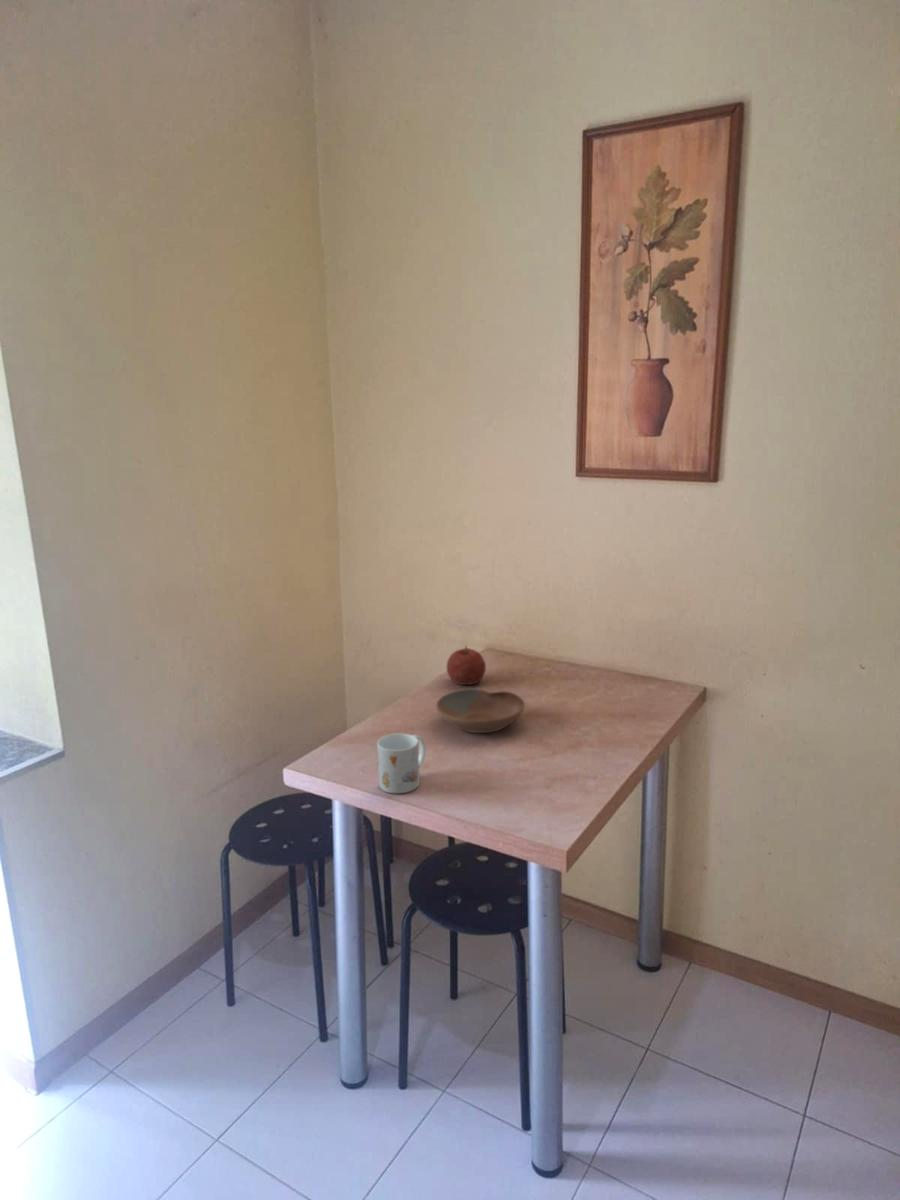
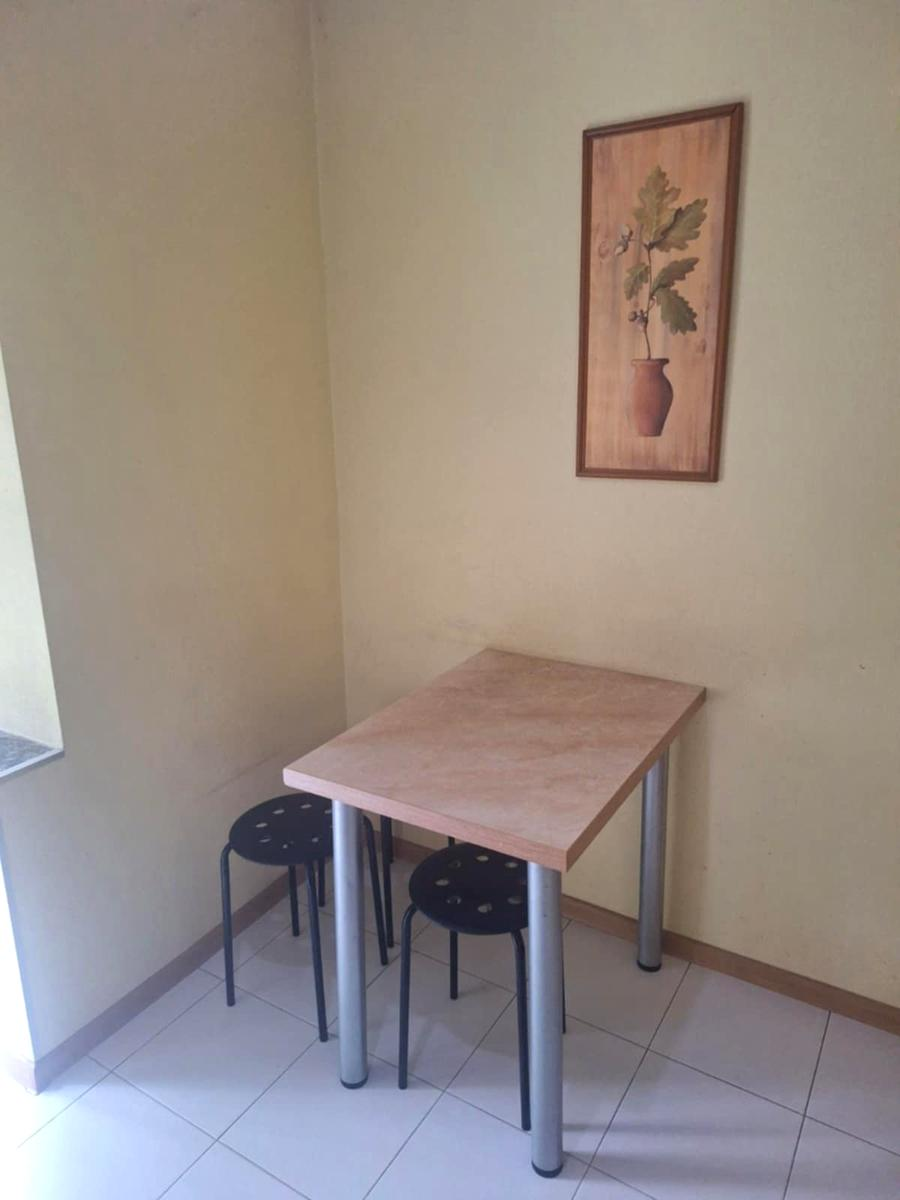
- bowl [435,687,526,734]
- fruit [445,645,487,686]
- mug [376,732,426,794]
